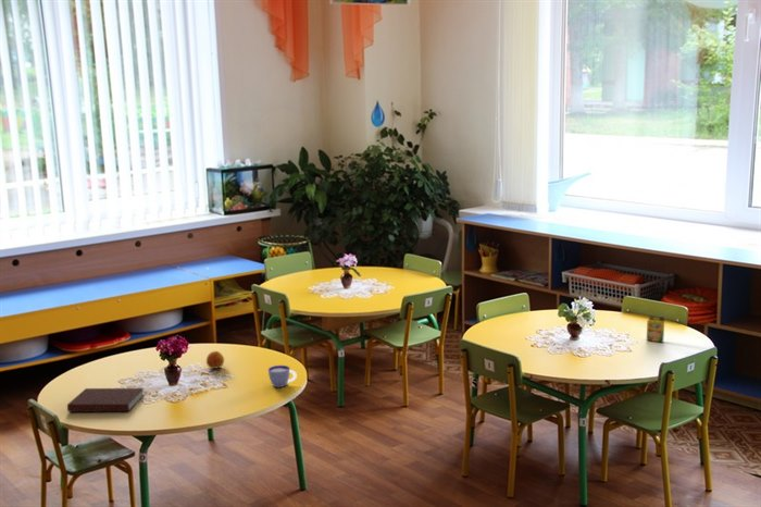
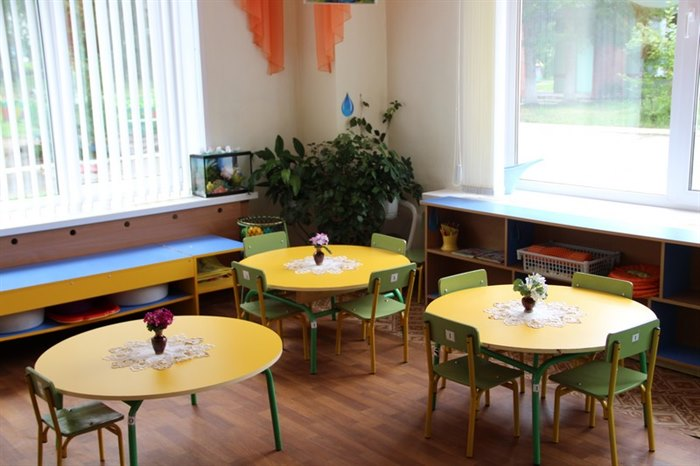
- cup [267,364,298,388]
- crayon box [646,314,665,344]
- fruit [205,350,225,370]
- notebook [66,387,145,412]
